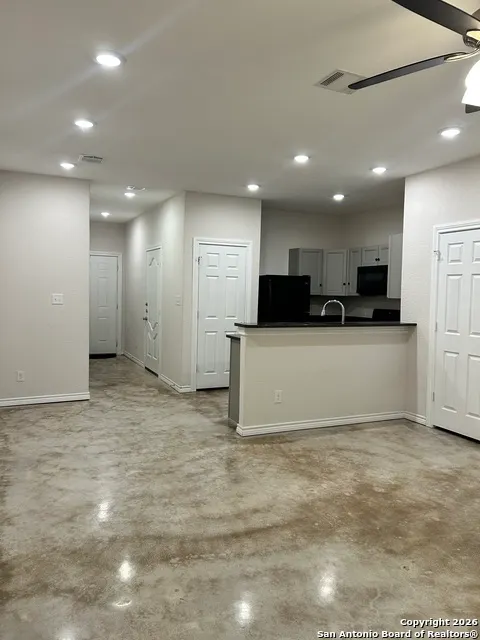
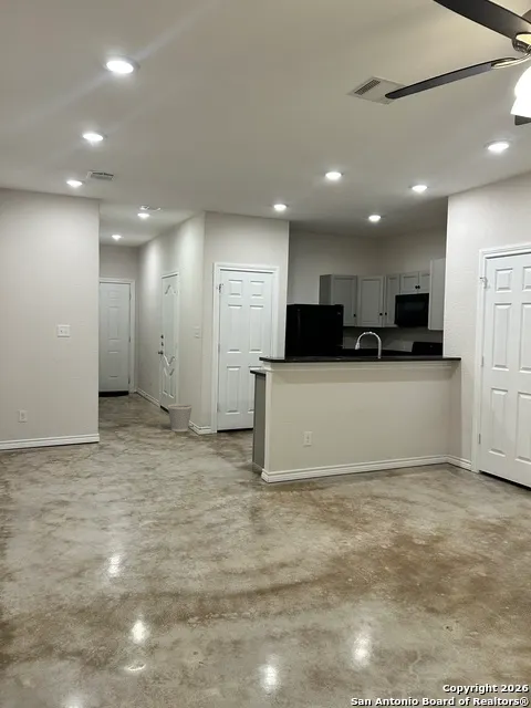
+ wastebasket [166,403,194,433]
